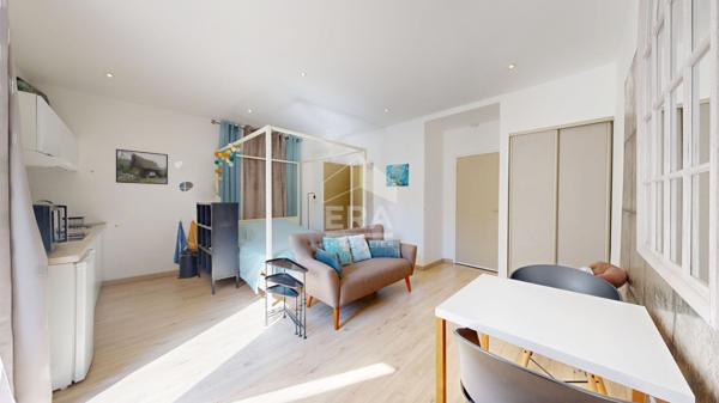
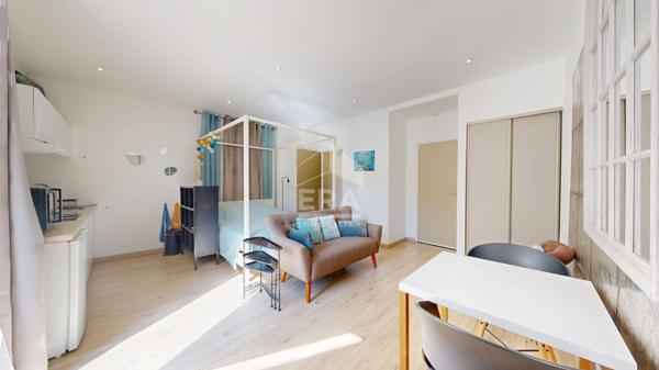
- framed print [115,148,169,185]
